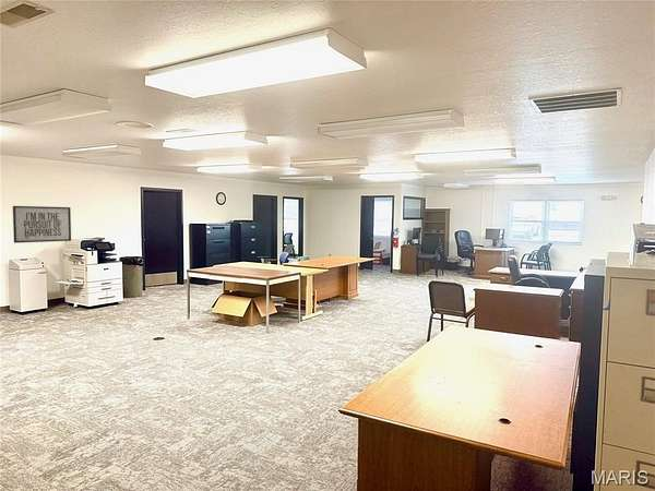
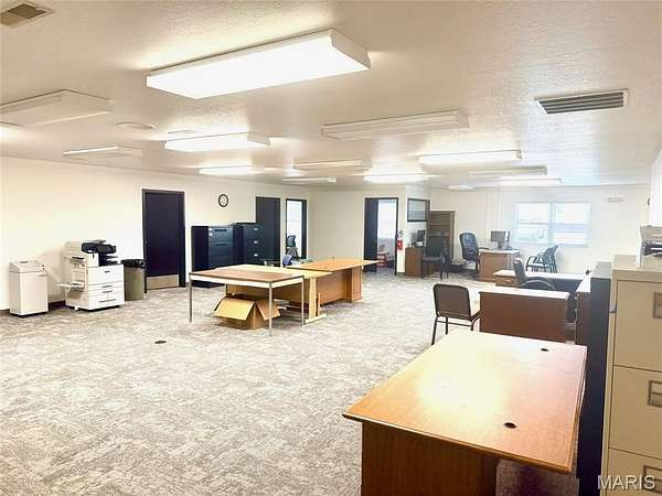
- mirror [12,205,72,244]
